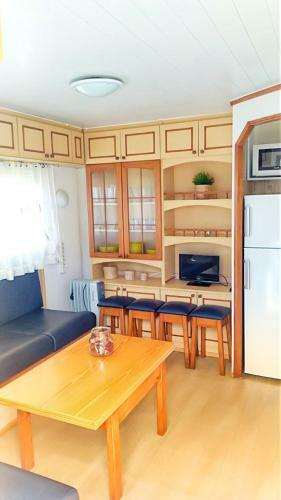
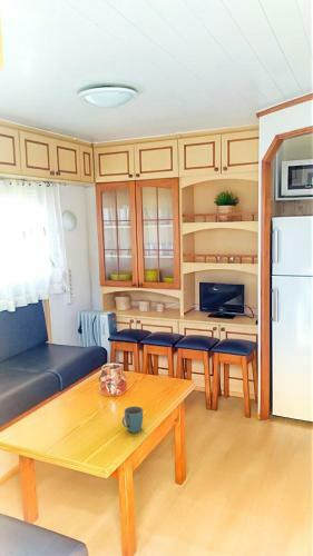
+ mug [121,405,144,434]
